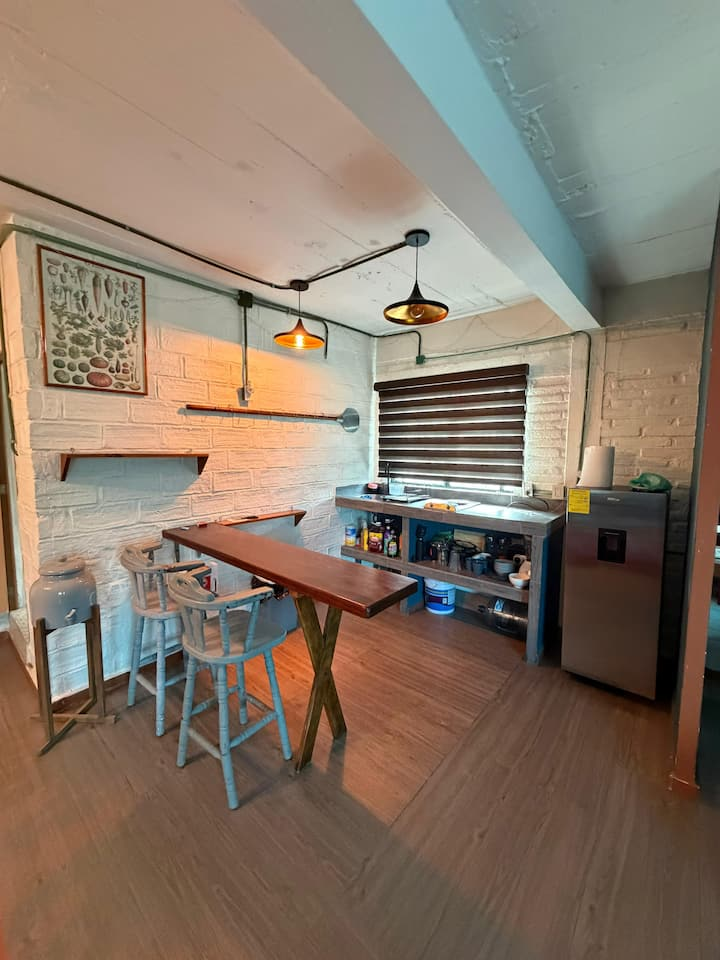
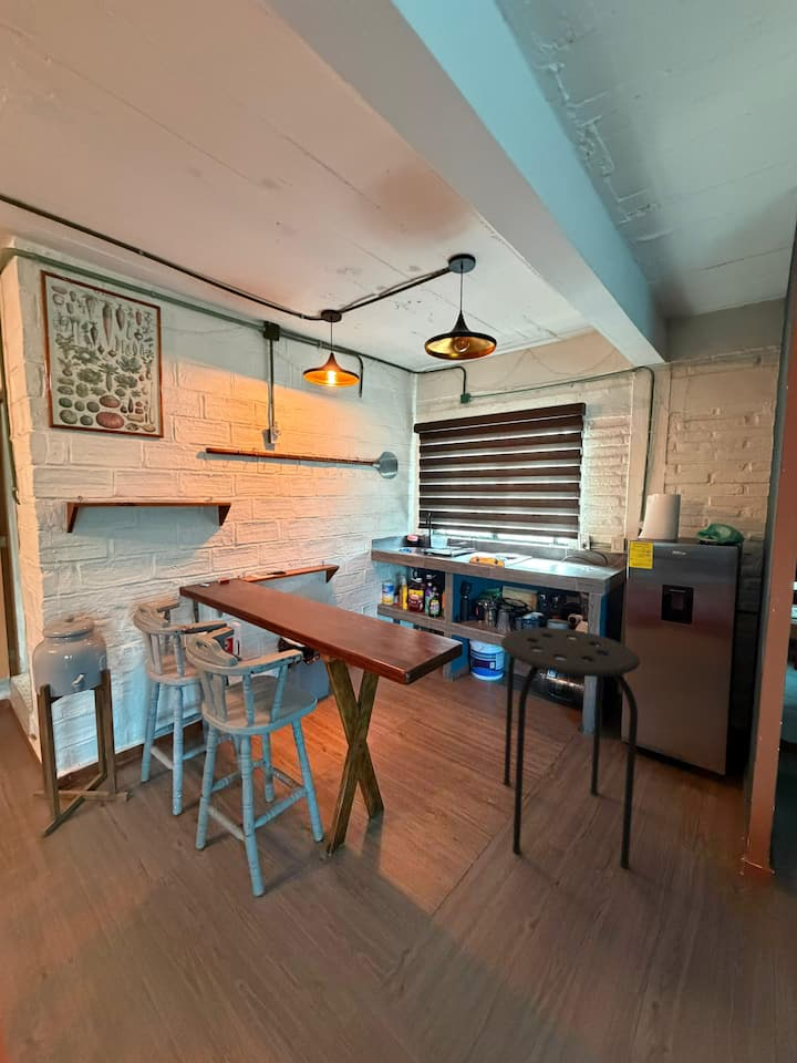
+ stool [500,627,641,869]
